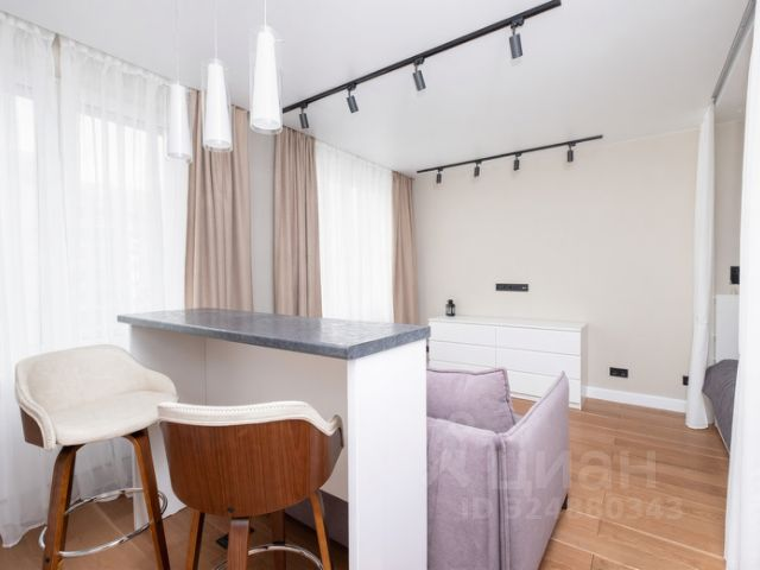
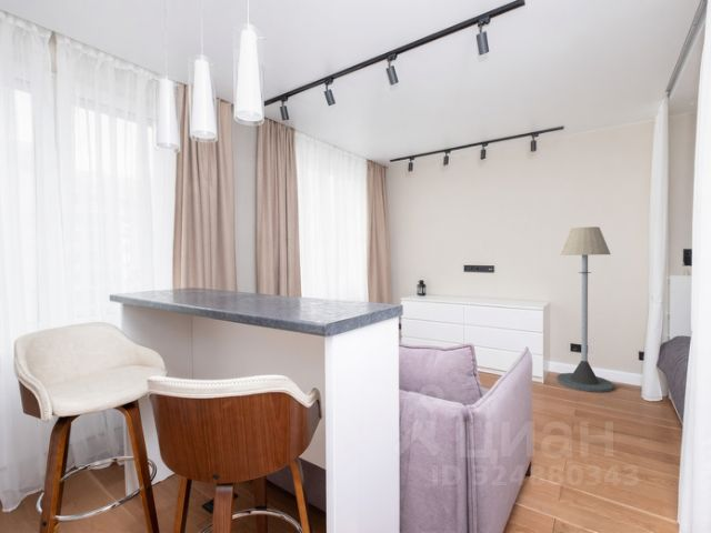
+ floor lamp [557,225,614,393]
